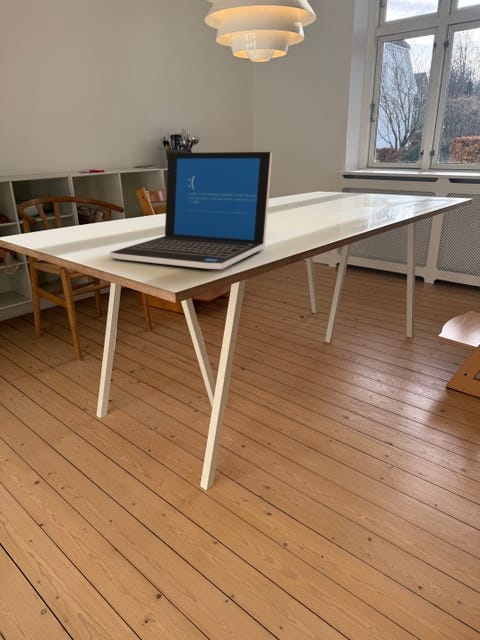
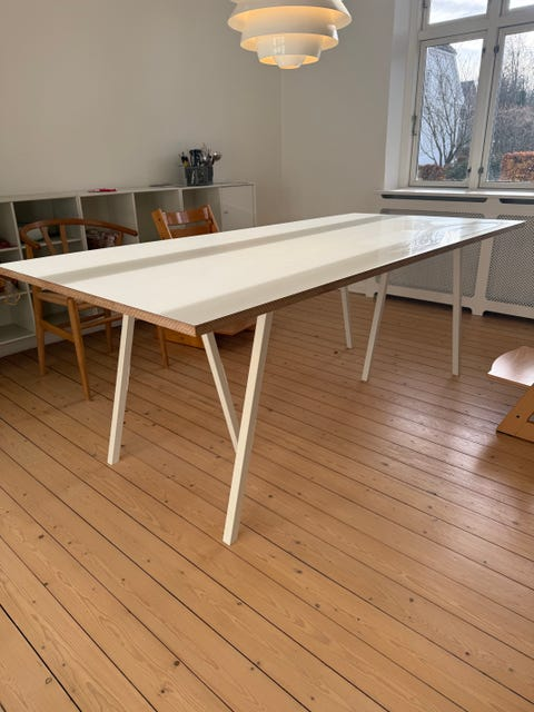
- laptop [109,151,273,270]
